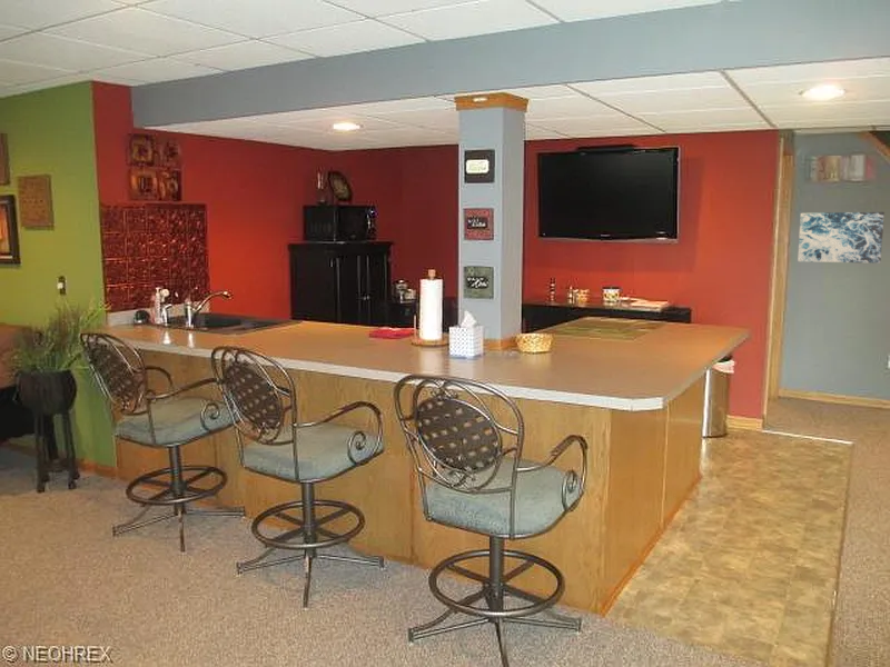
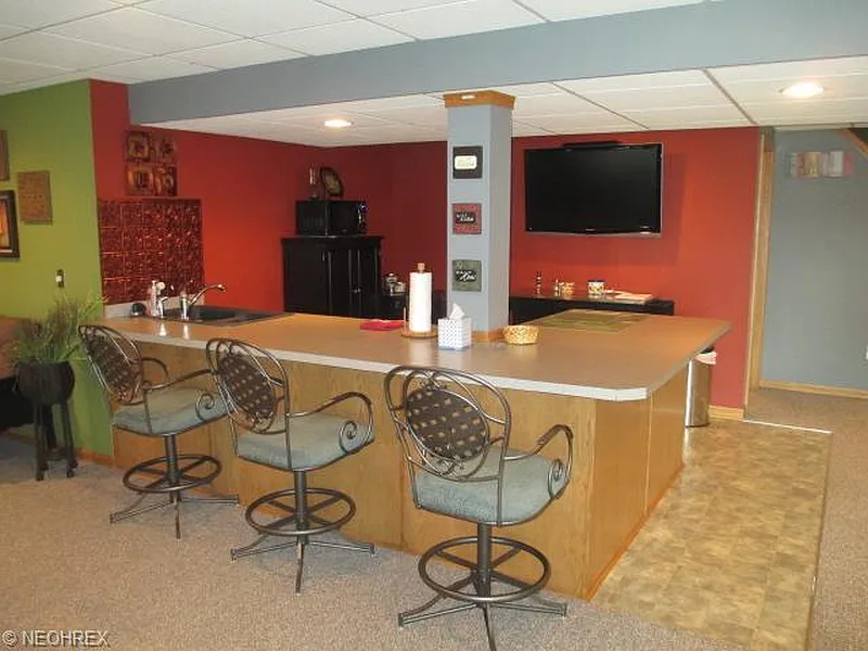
- wall art [797,211,886,265]
